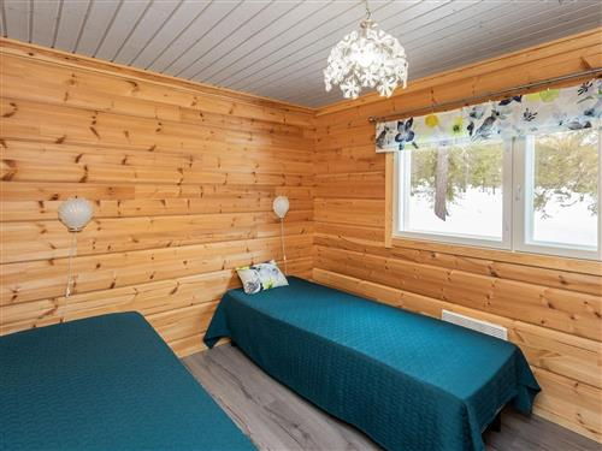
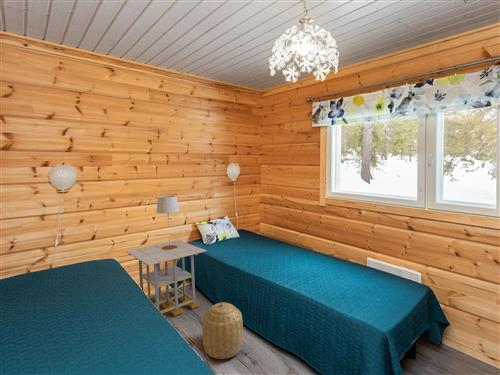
+ basket [201,302,244,360]
+ table lamp [155,195,181,250]
+ side table [125,239,207,317]
